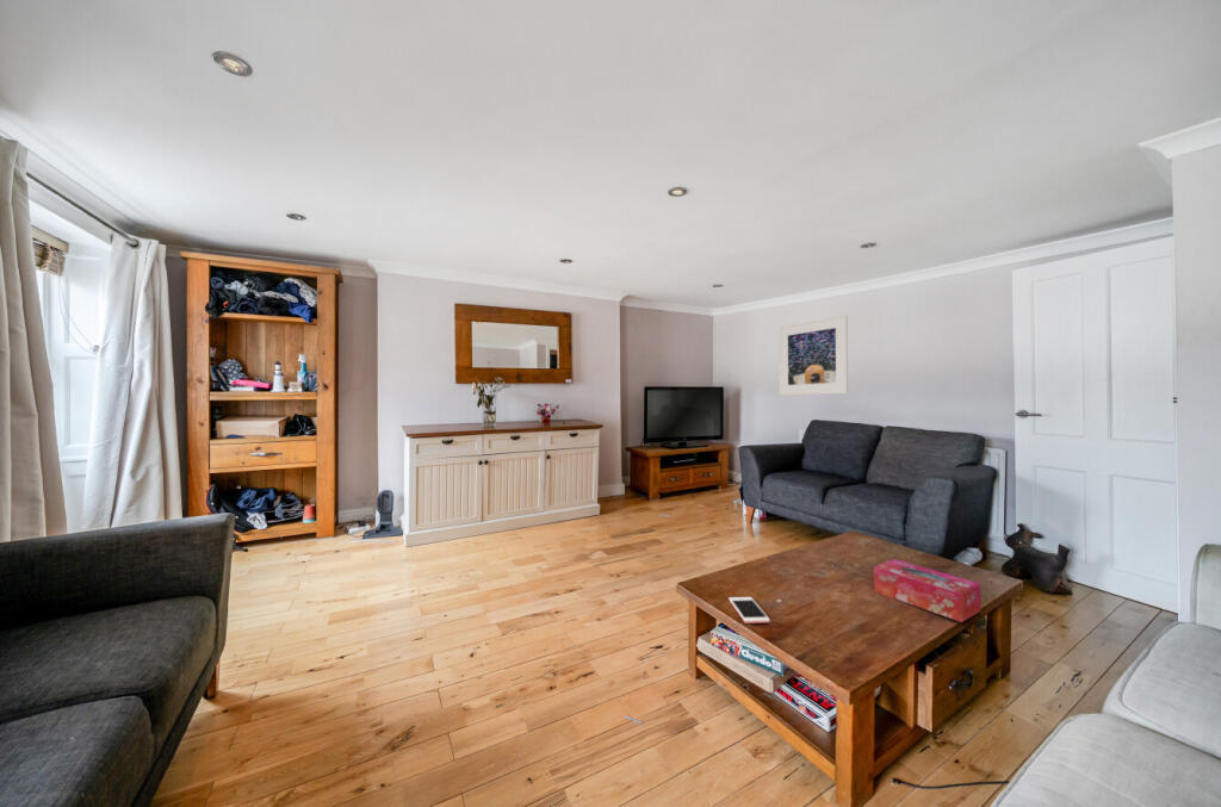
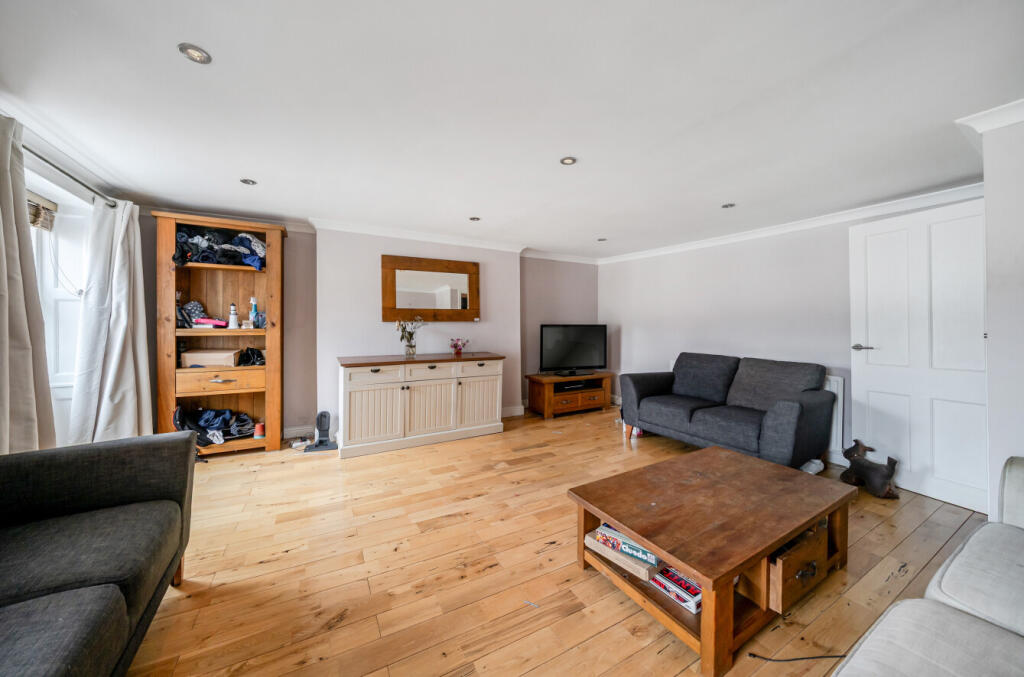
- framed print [777,314,849,397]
- tissue box [873,558,981,623]
- cell phone [727,596,771,625]
